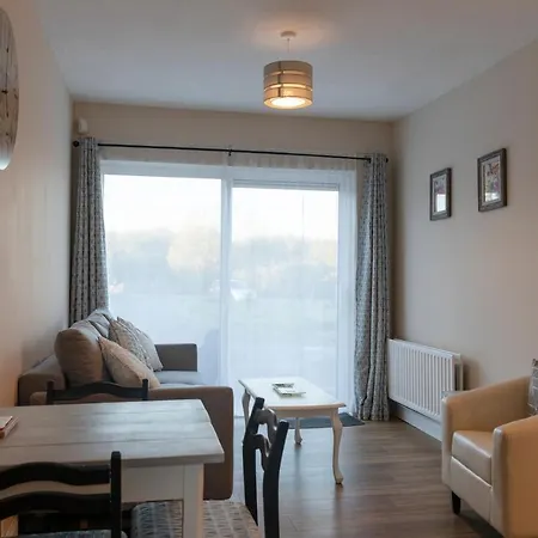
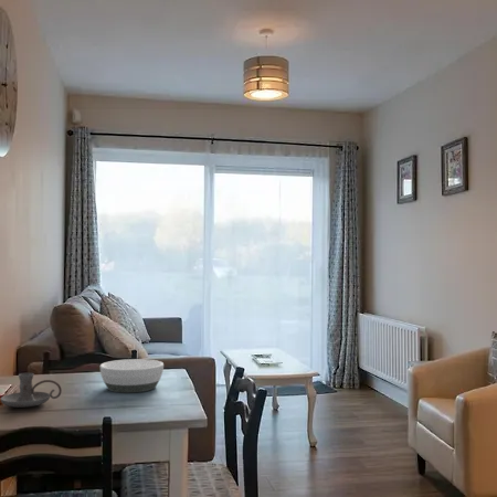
+ bowl [99,358,165,393]
+ candle holder [0,372,63,409]
